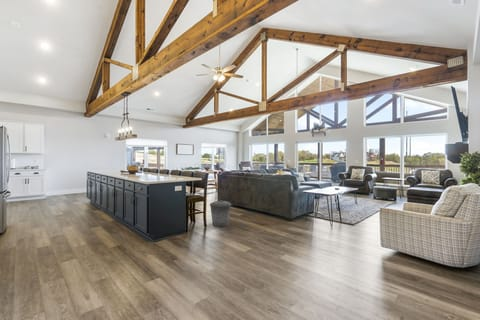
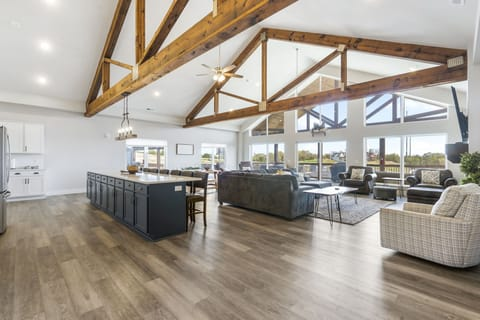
- trash can [209,199,232,228]
